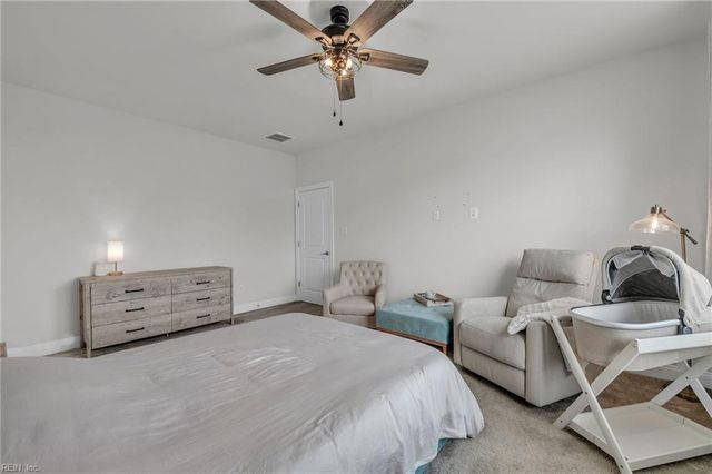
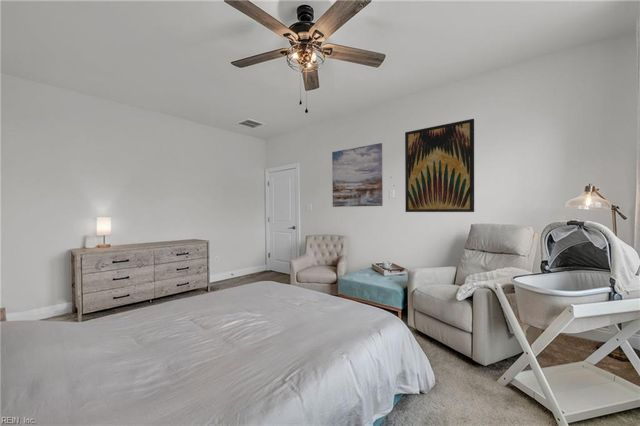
+ wall art [331,142,384,208]
+ wall art [404,118,475,213]
